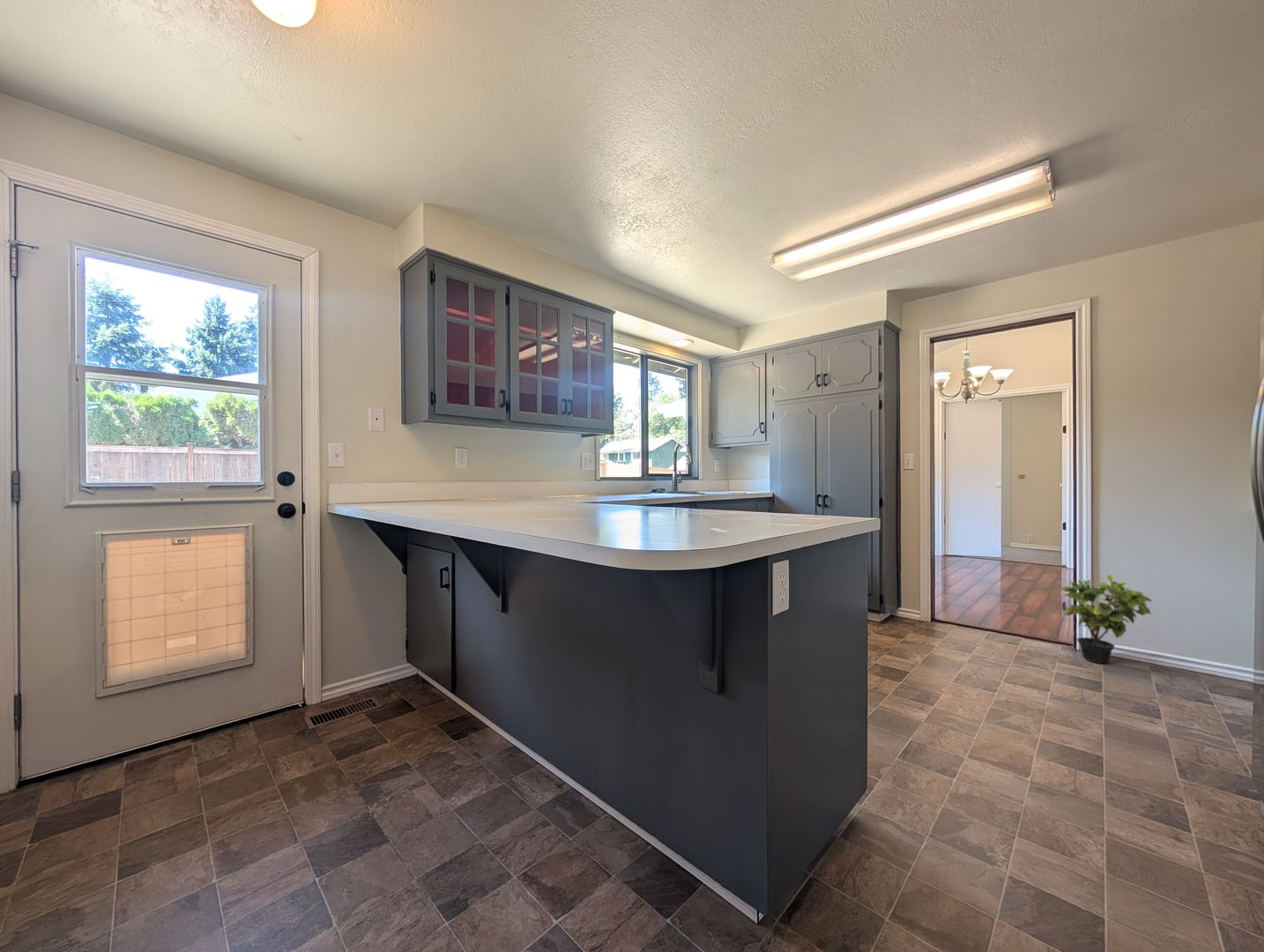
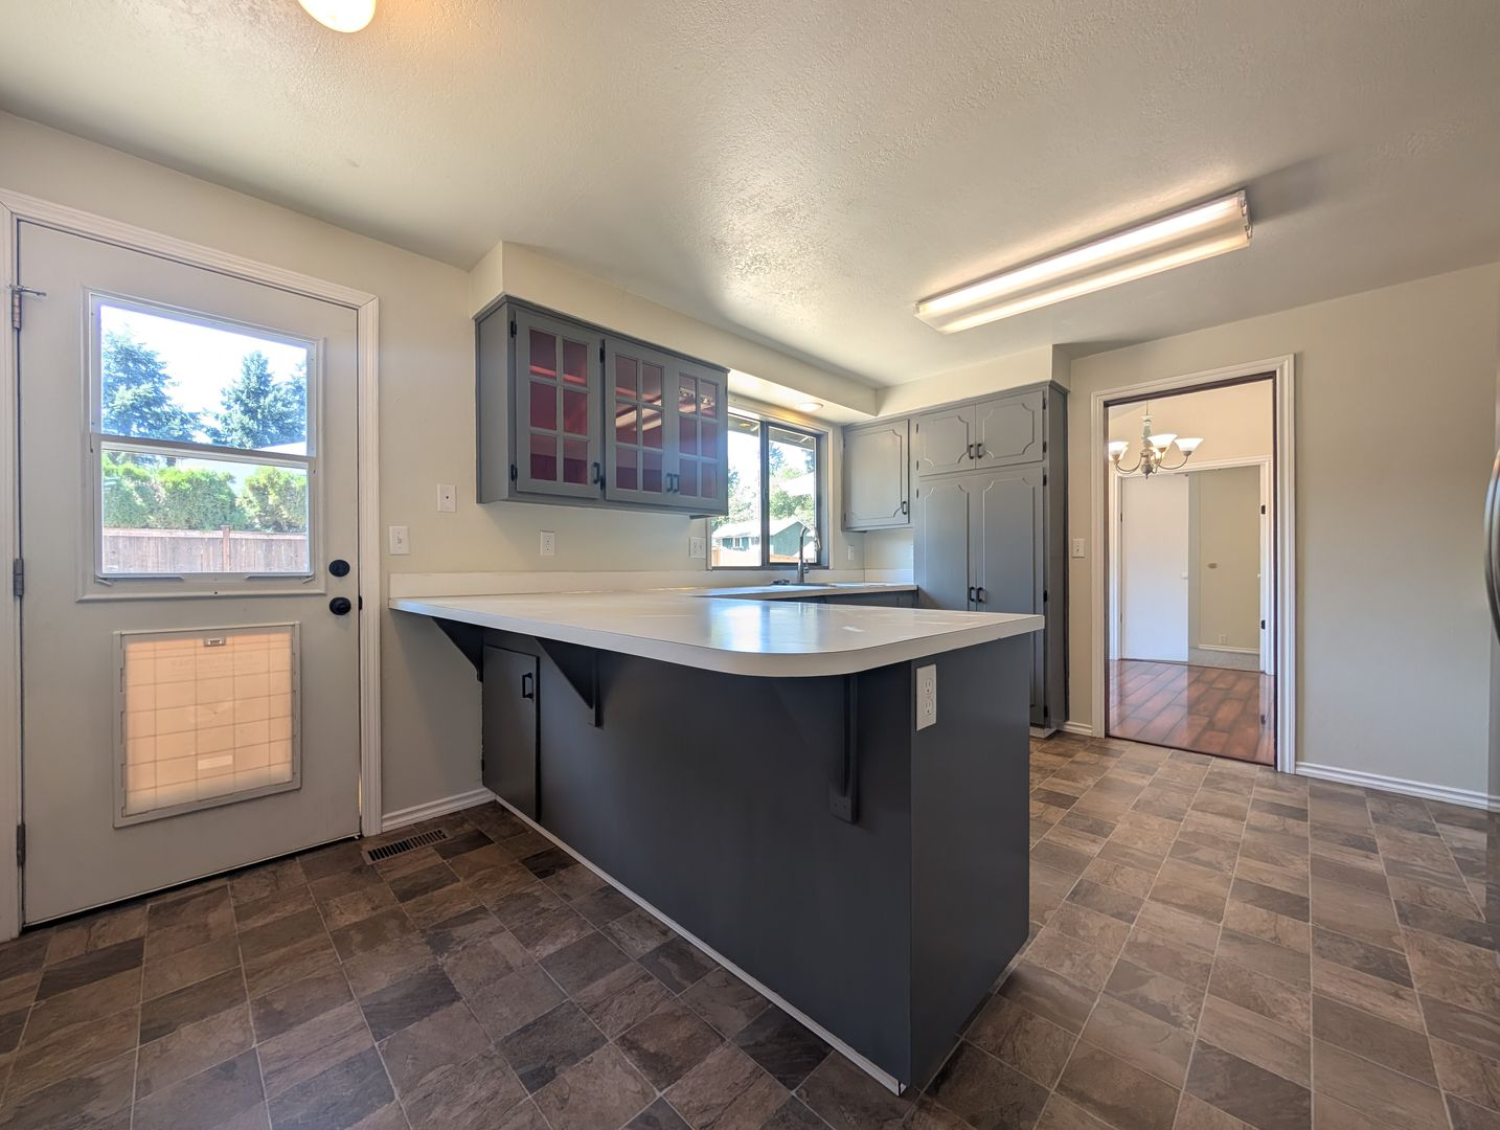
- potted plant [1058,574,1153,664]
